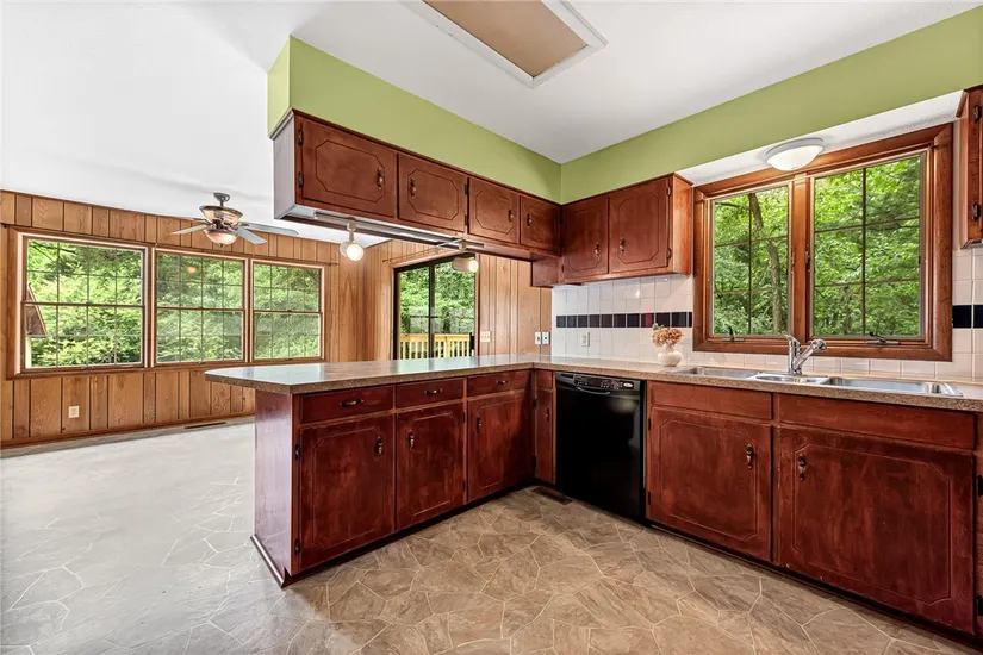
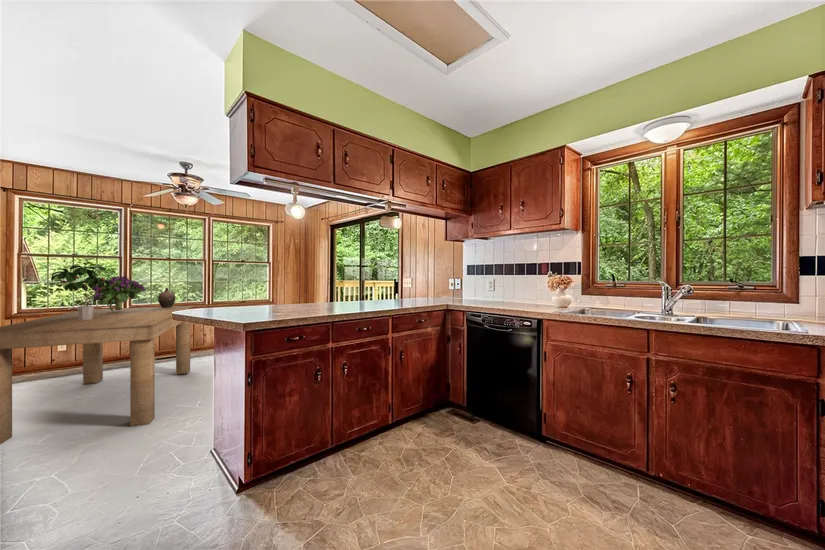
+ ceramic jug [157,287,177,307]
+ bouquet [91,275,146,311]
+ dining table [0,305,194,446]
+ potted plant [50,264,118,320]
